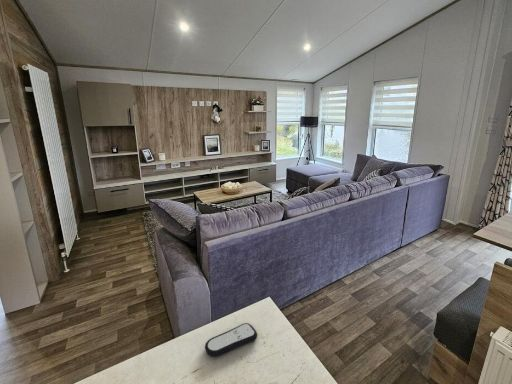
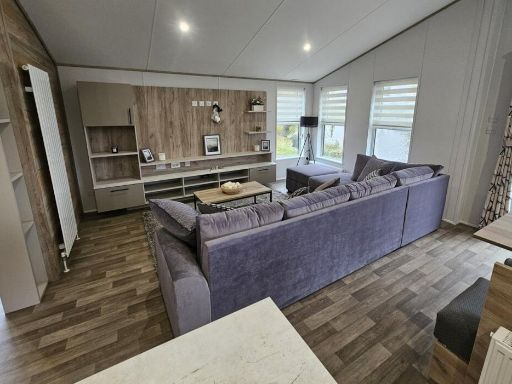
- remote control [204,322,258,358]
